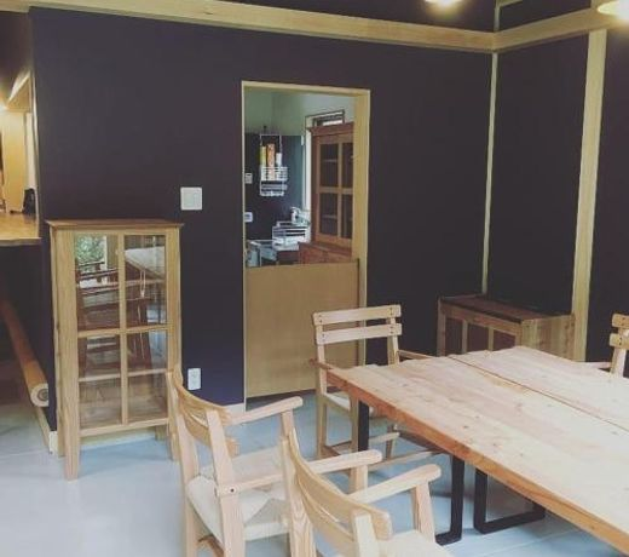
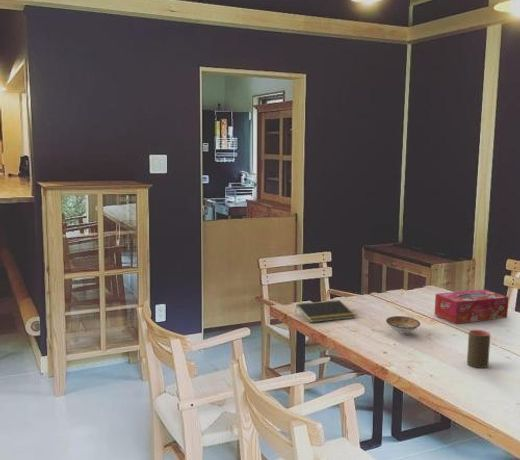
+ tissue box [434,289,510,325]
+ bowl [385,315,421,334]
+ notepad [294,299,357,323]
+ cup [466,329,491,369]
